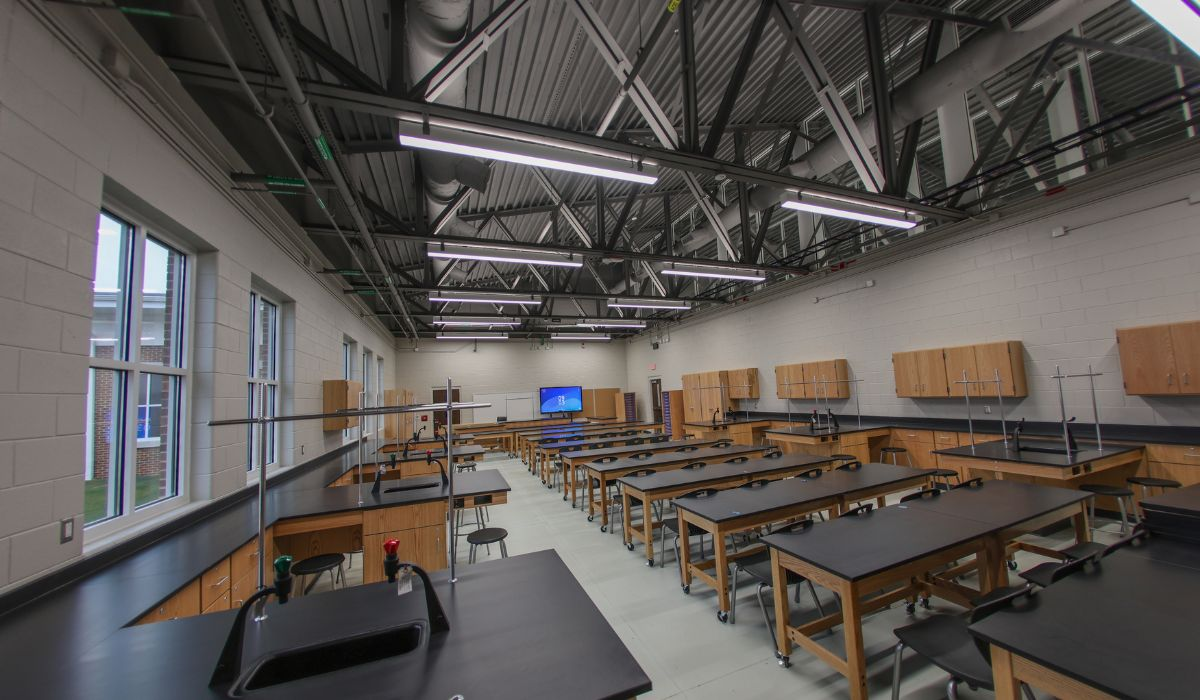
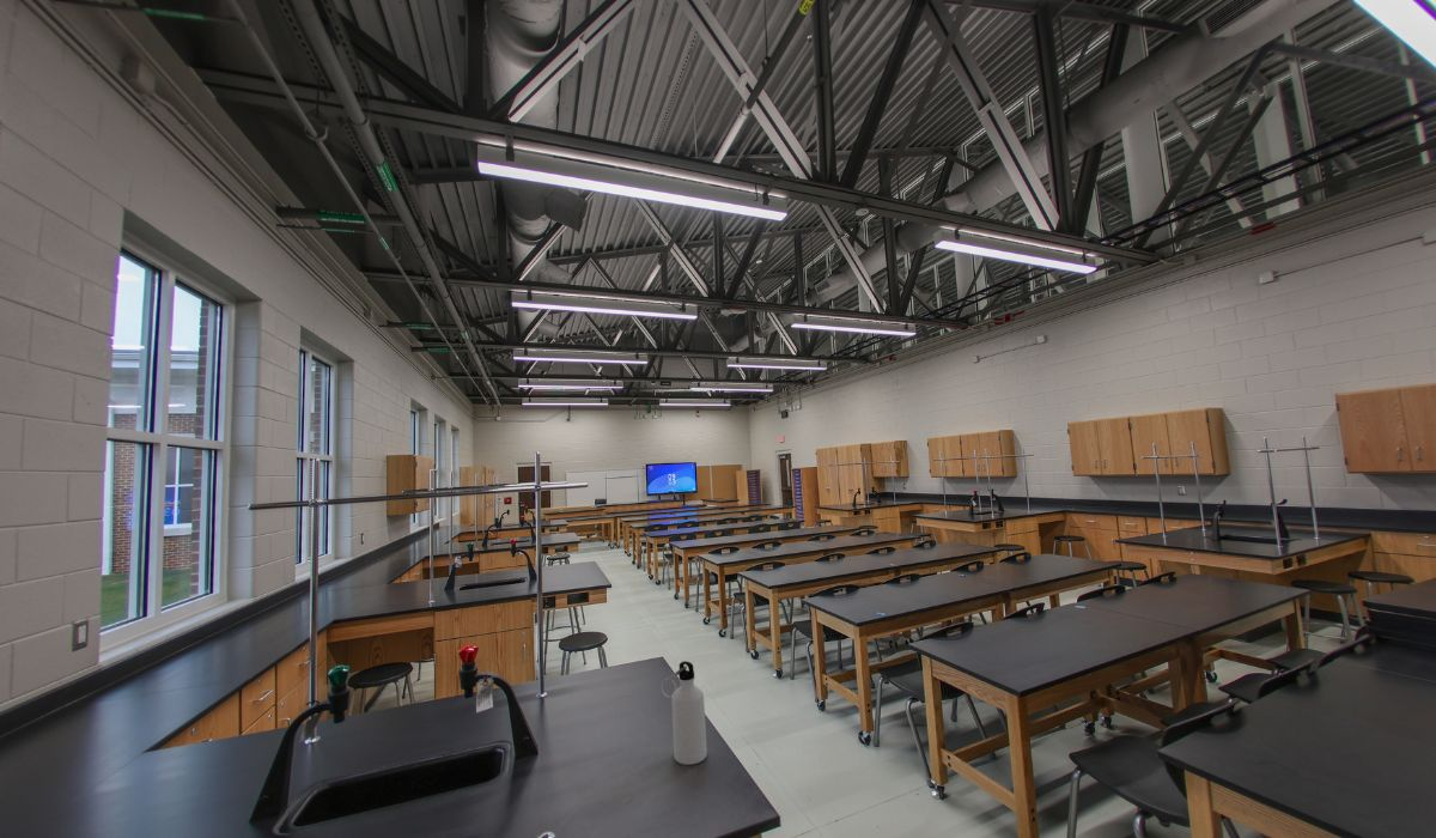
+ water bottle [661,660,708,766]
